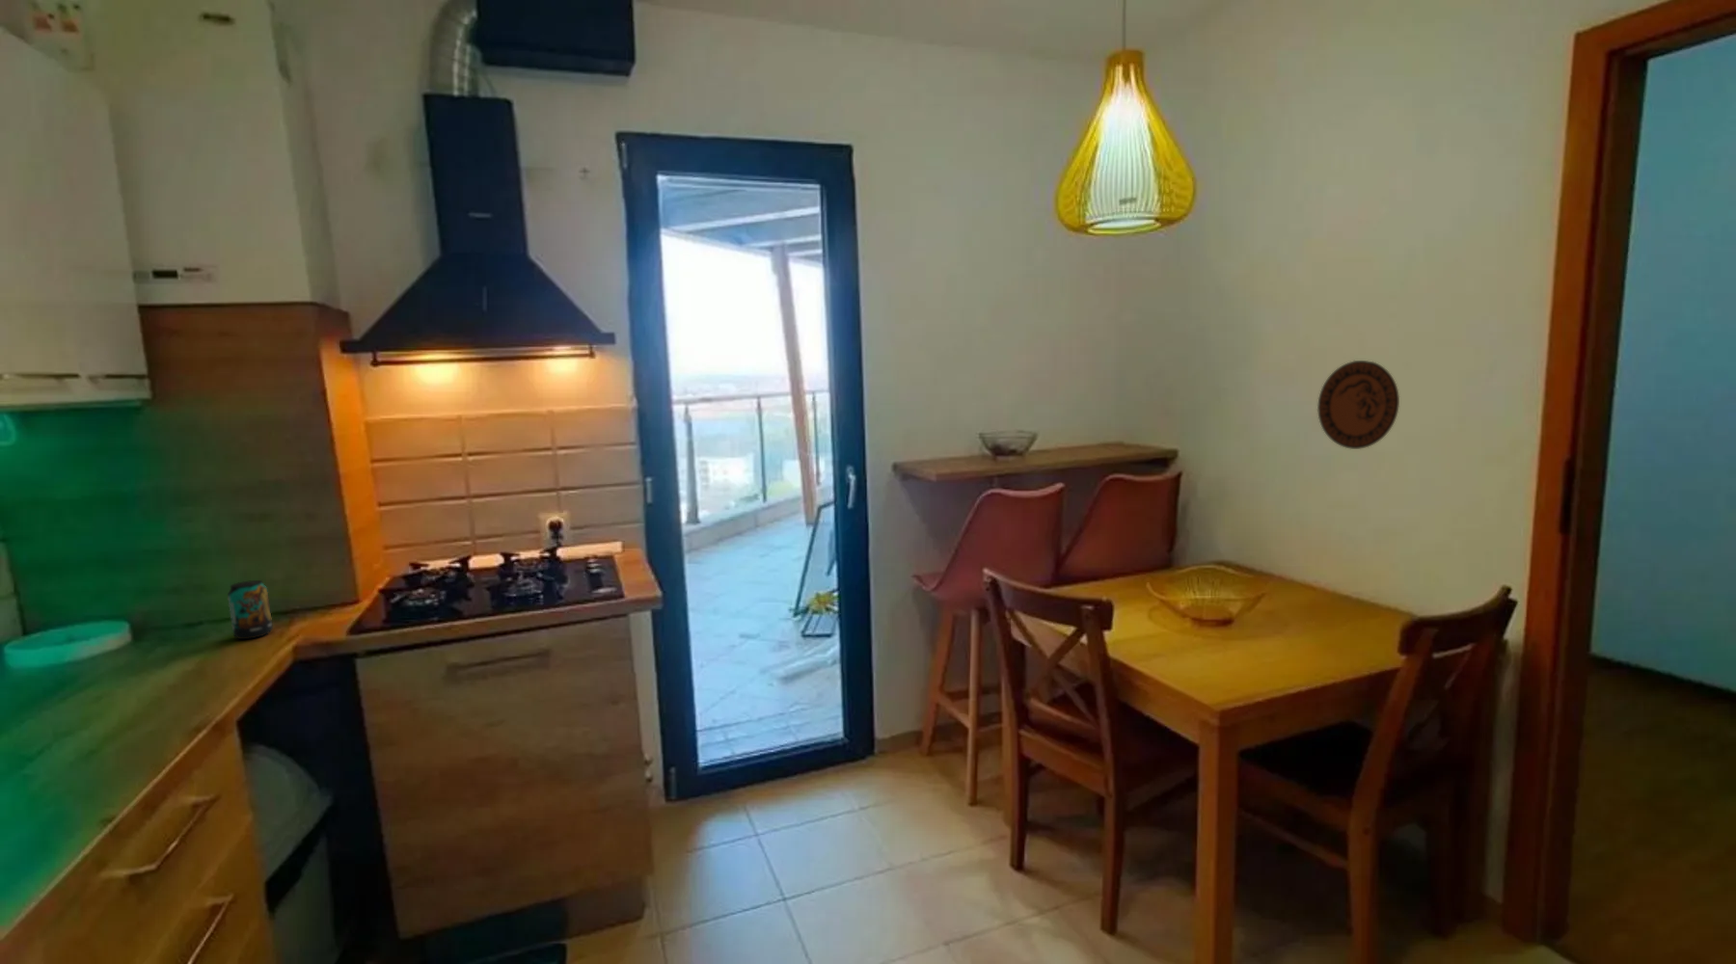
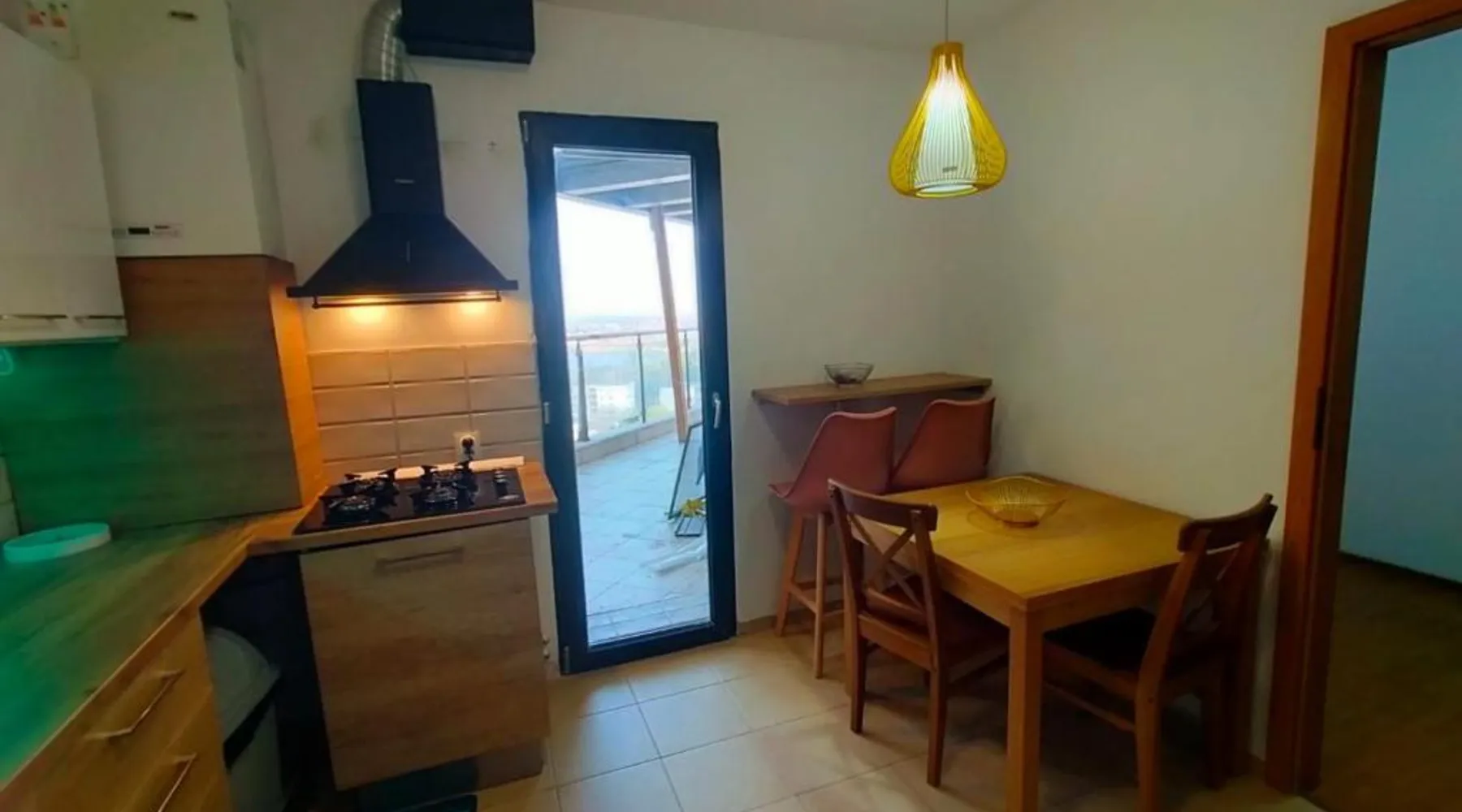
- beverage can [227,579,274,640]
- decorative plate [1317,360,1400,450]
